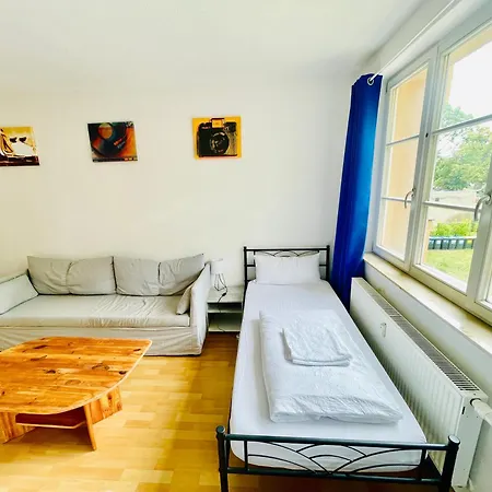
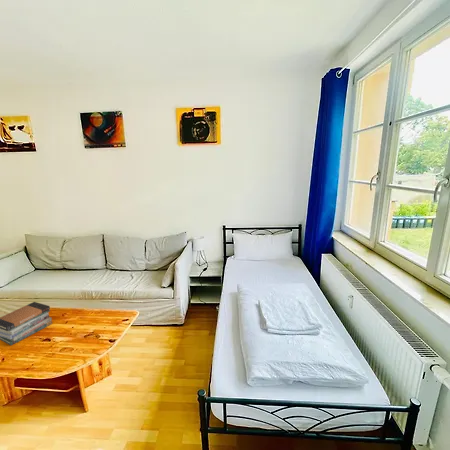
+ book stack [0,301,53,346]
